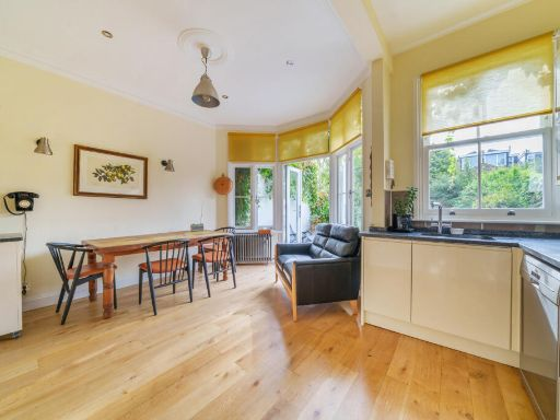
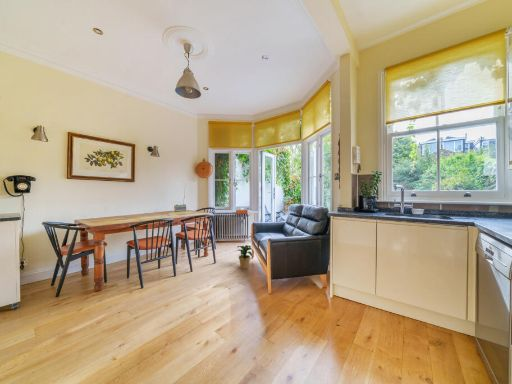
+ potted plant [236,244,254,270]
